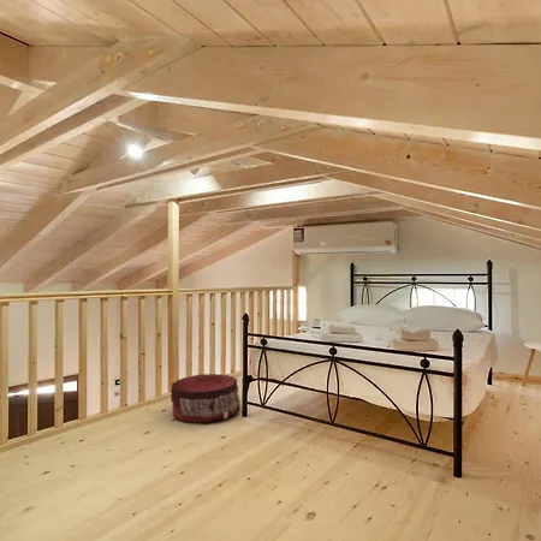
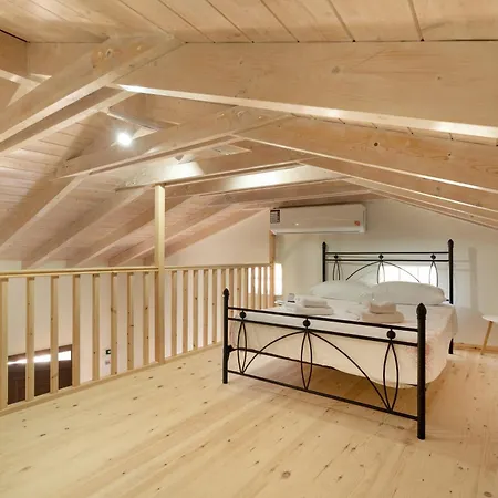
- pouf [170,373,242,423]
